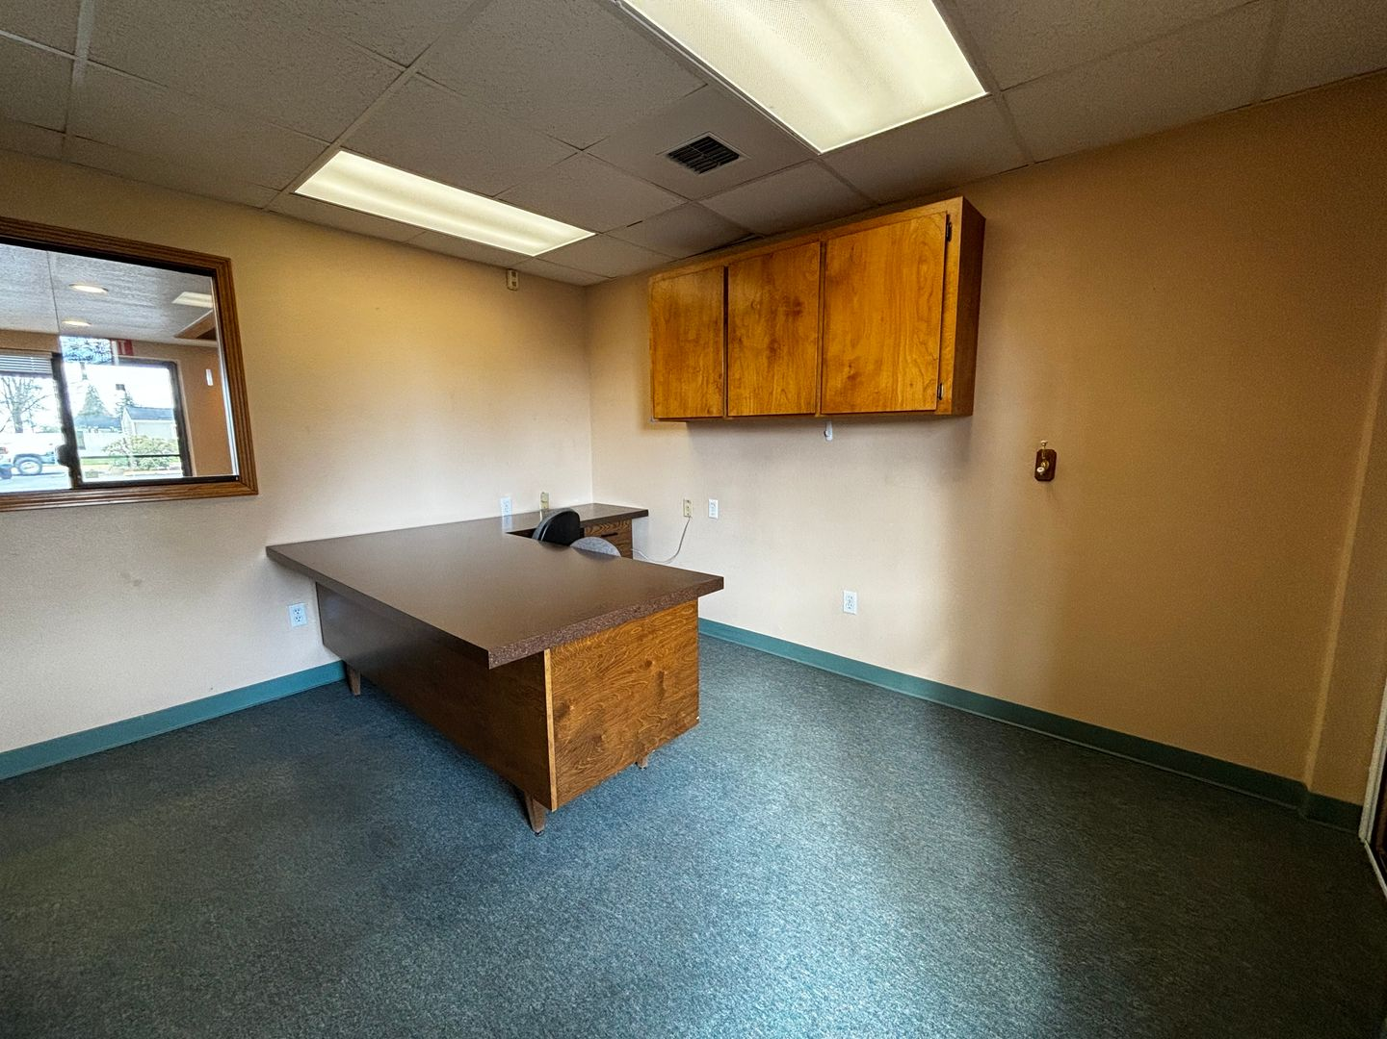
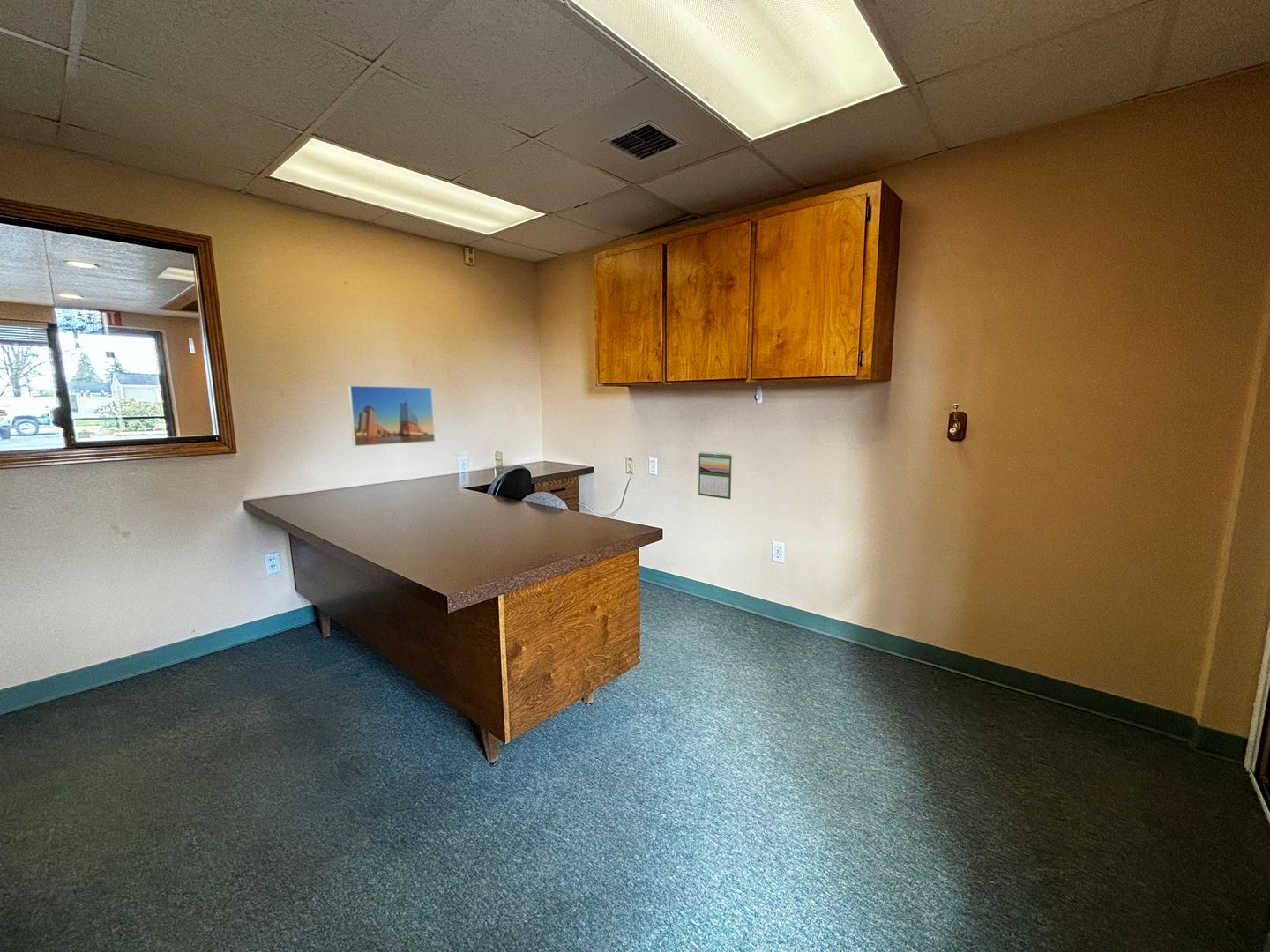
+ calendar [698,451,733,500]
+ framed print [347,384,436,447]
